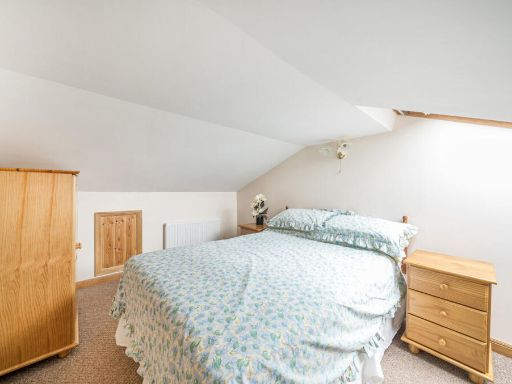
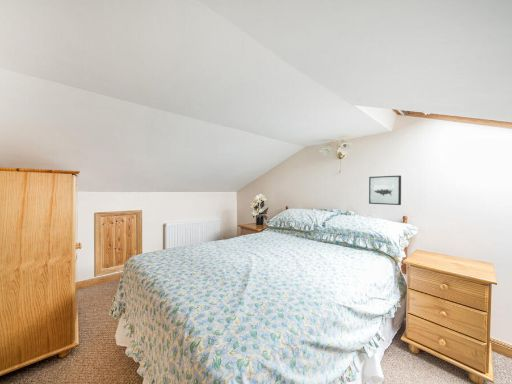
+ wall art [368,175,402,206]
